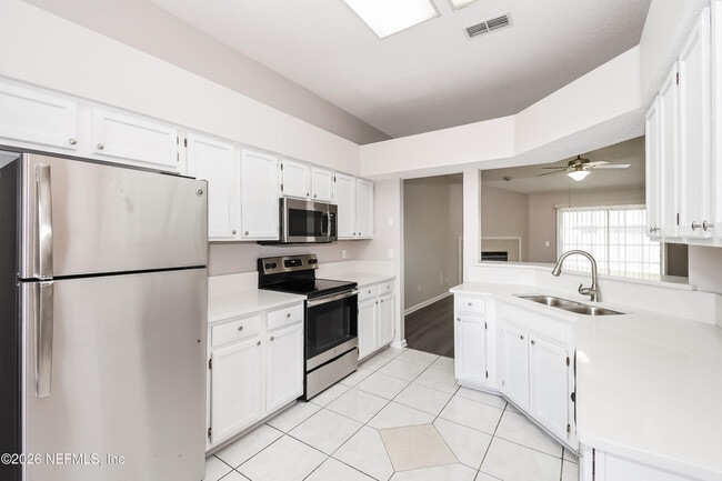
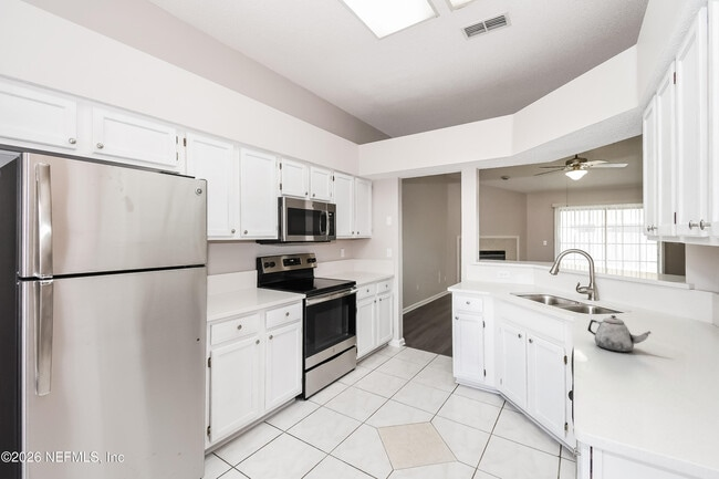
+ teapot [586,314,653,353]
